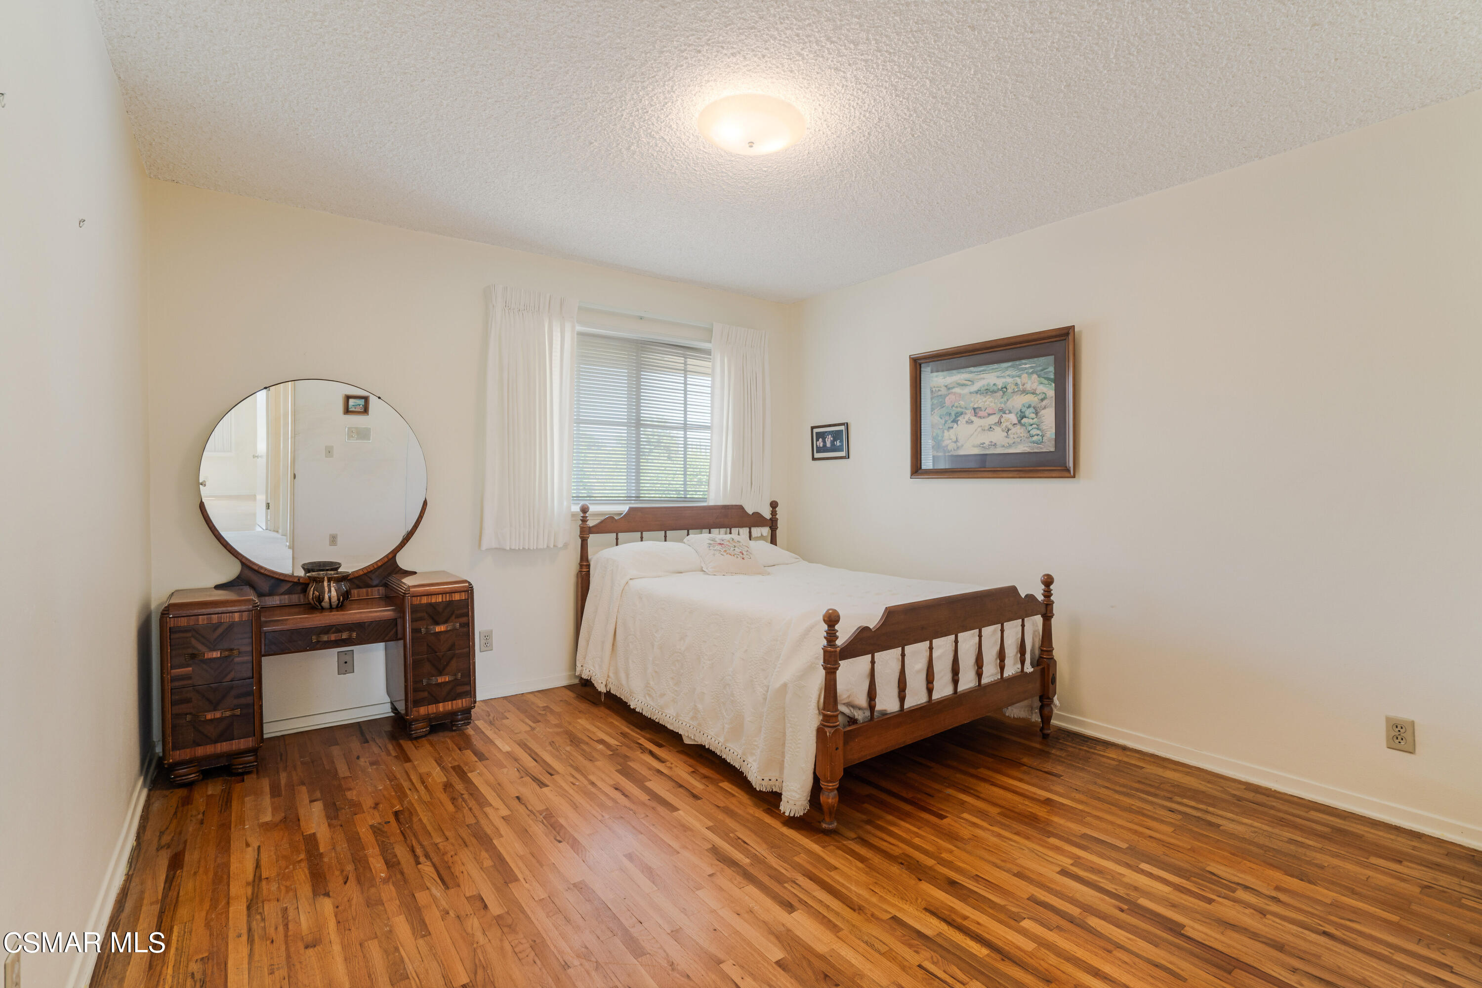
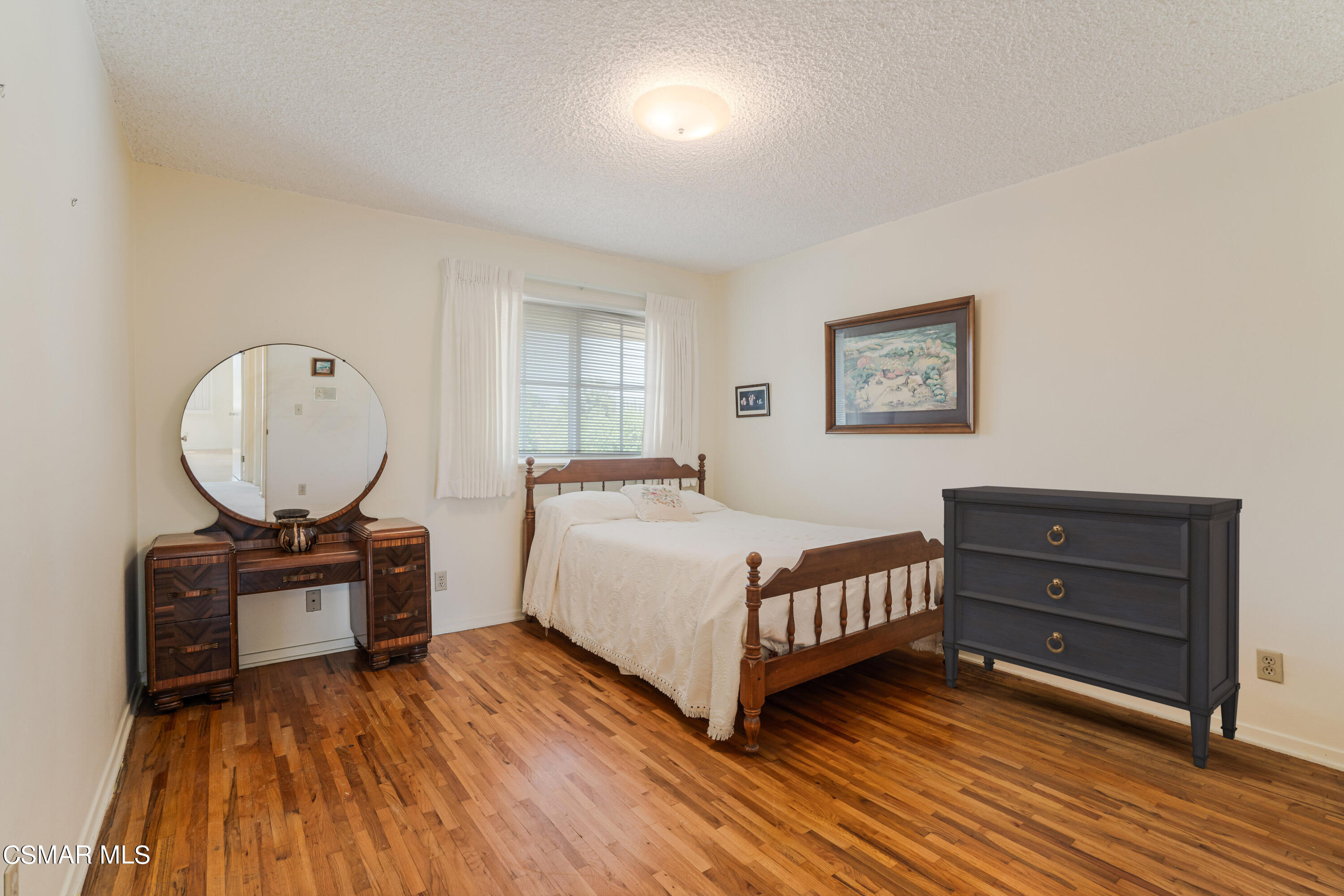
+ dresser [942,485,1243,769]
